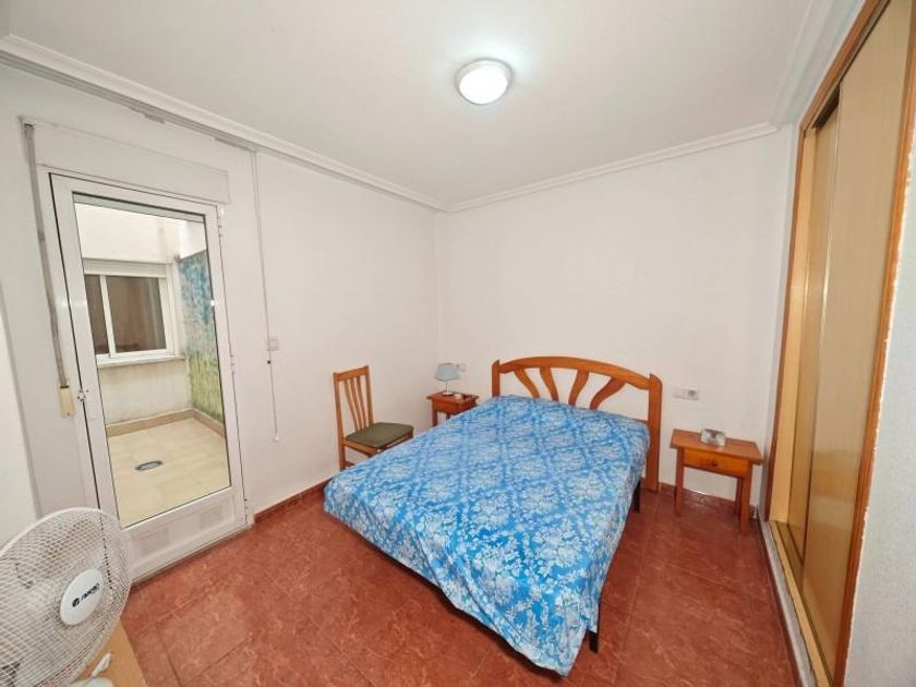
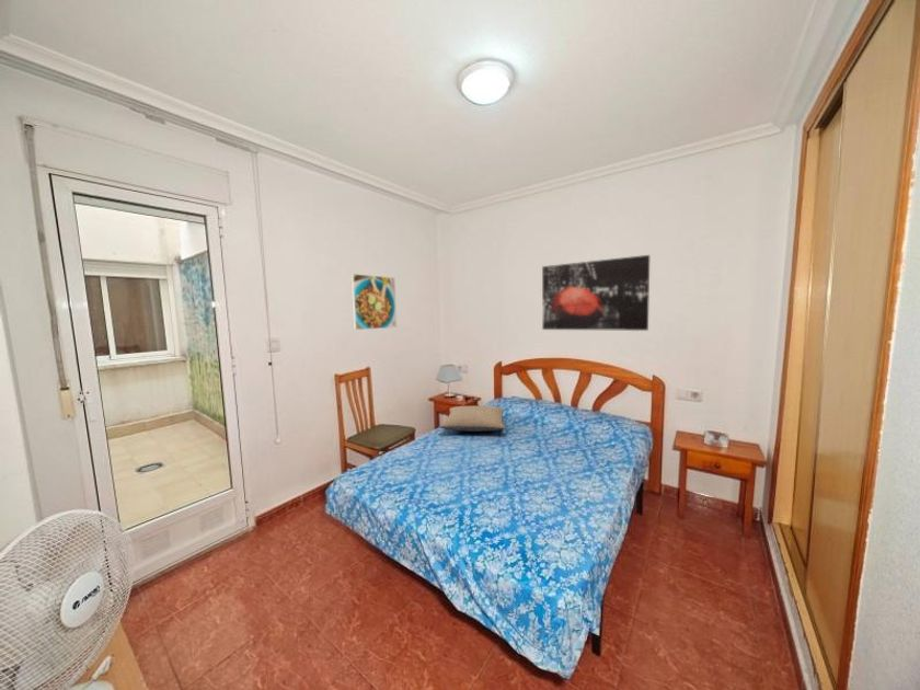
+ pillow [438,405,506,433]
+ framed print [349,273,398,331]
+ wall art [541,254,651,332]
